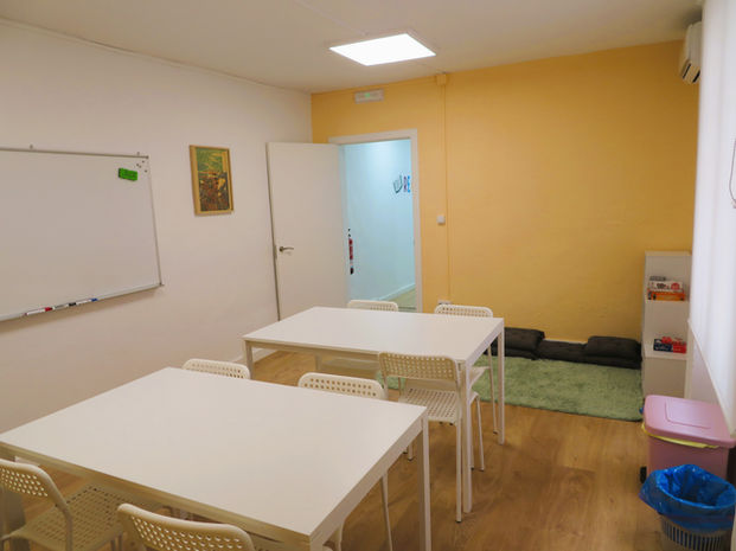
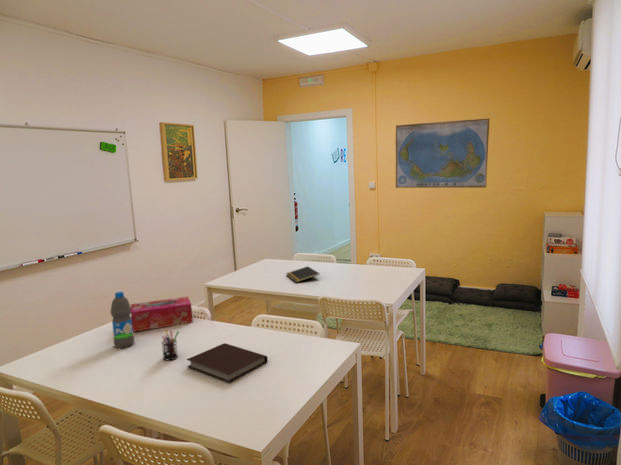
+ water bottle [110,291,135,349]
+ notebook [186,342,268,384]
+ world map [395,117,491,189]
+ notepad [285,265,320,283]
+ pen holder [161,329,180,361]
+ tissue box [130,296,194,333]
